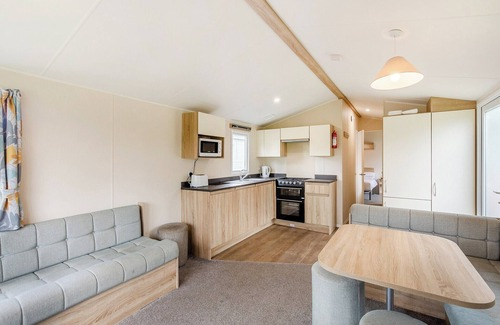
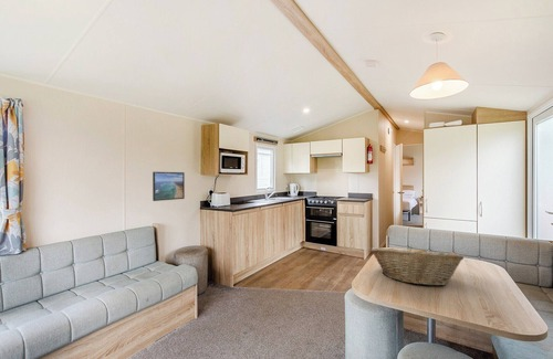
+ fruit basket [369,244,465,287]
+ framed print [152,171,186,202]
